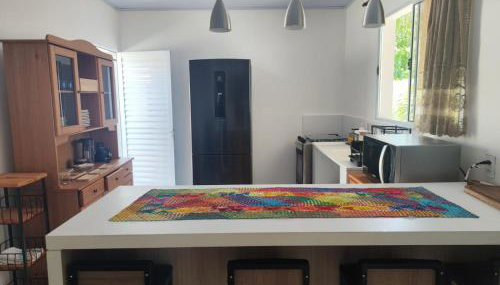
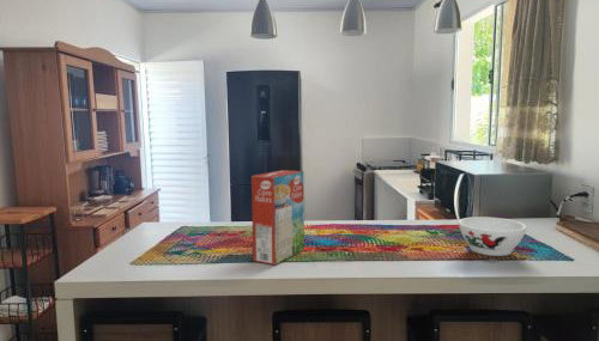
+ bowl [458,215,528,257]
+ cereal box [250,169,305,266]
